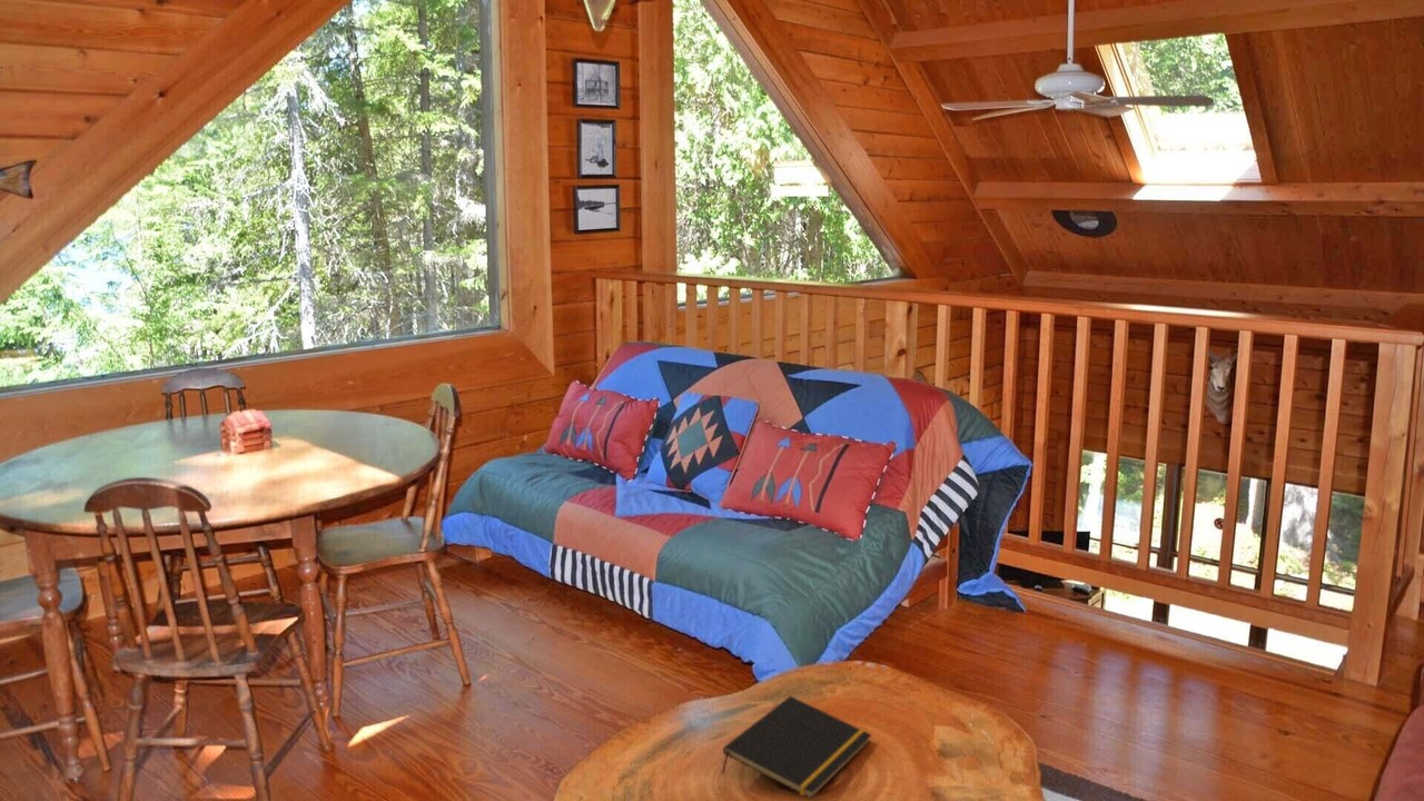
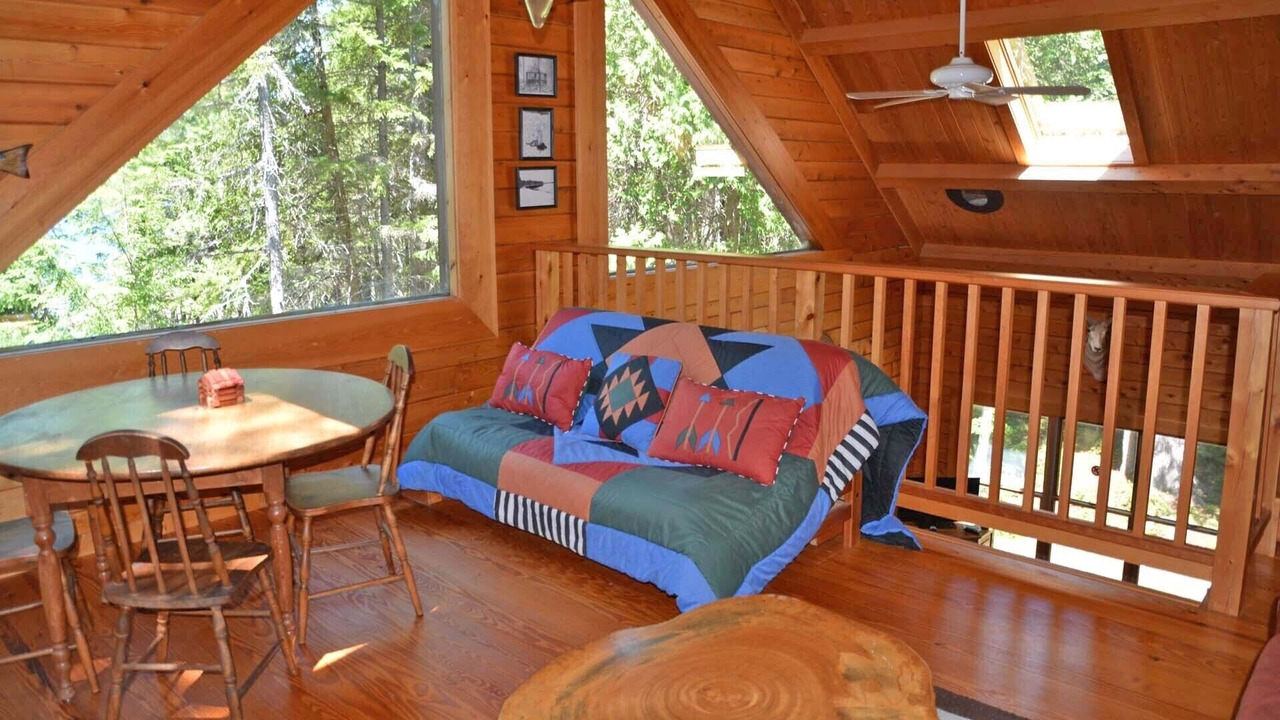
- notepad [721,695,873,800]
